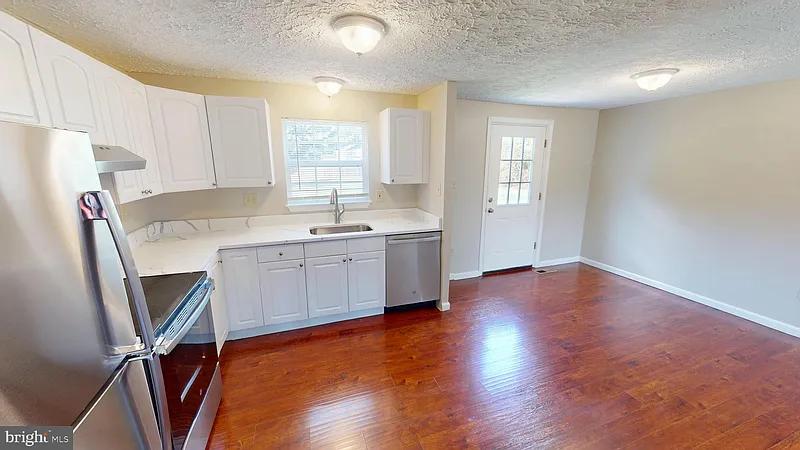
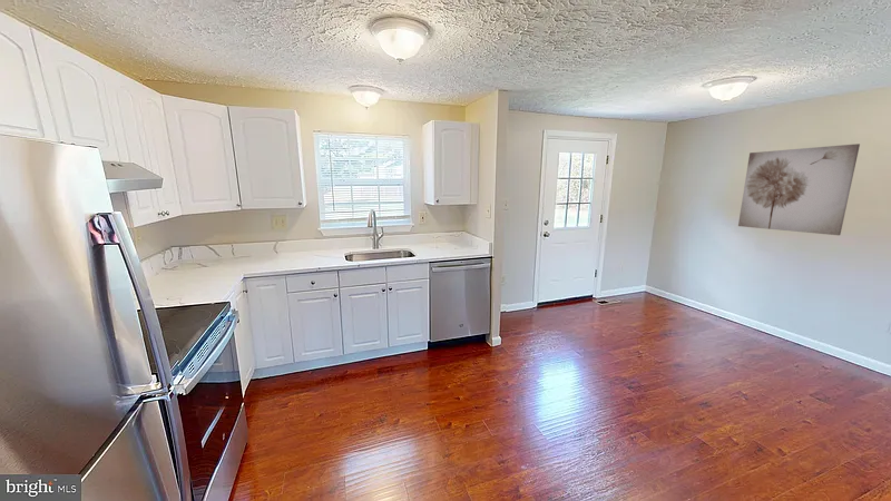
+ wall art [737,143,861,236]
